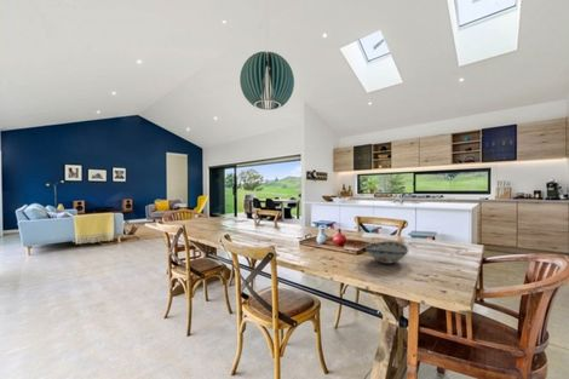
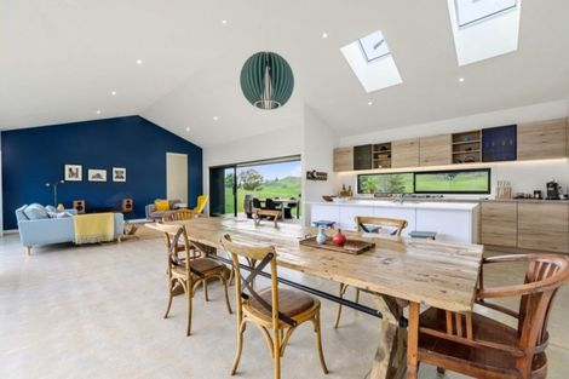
- decorative bowl [364,240,409,265]
